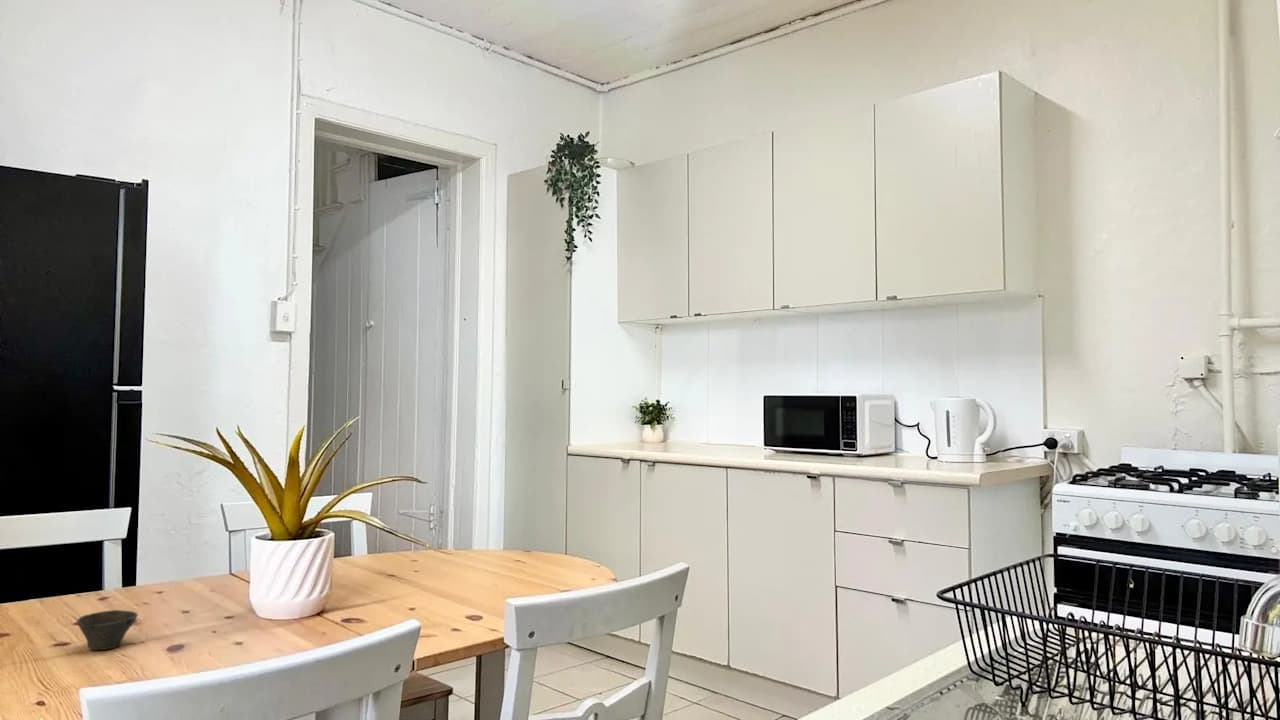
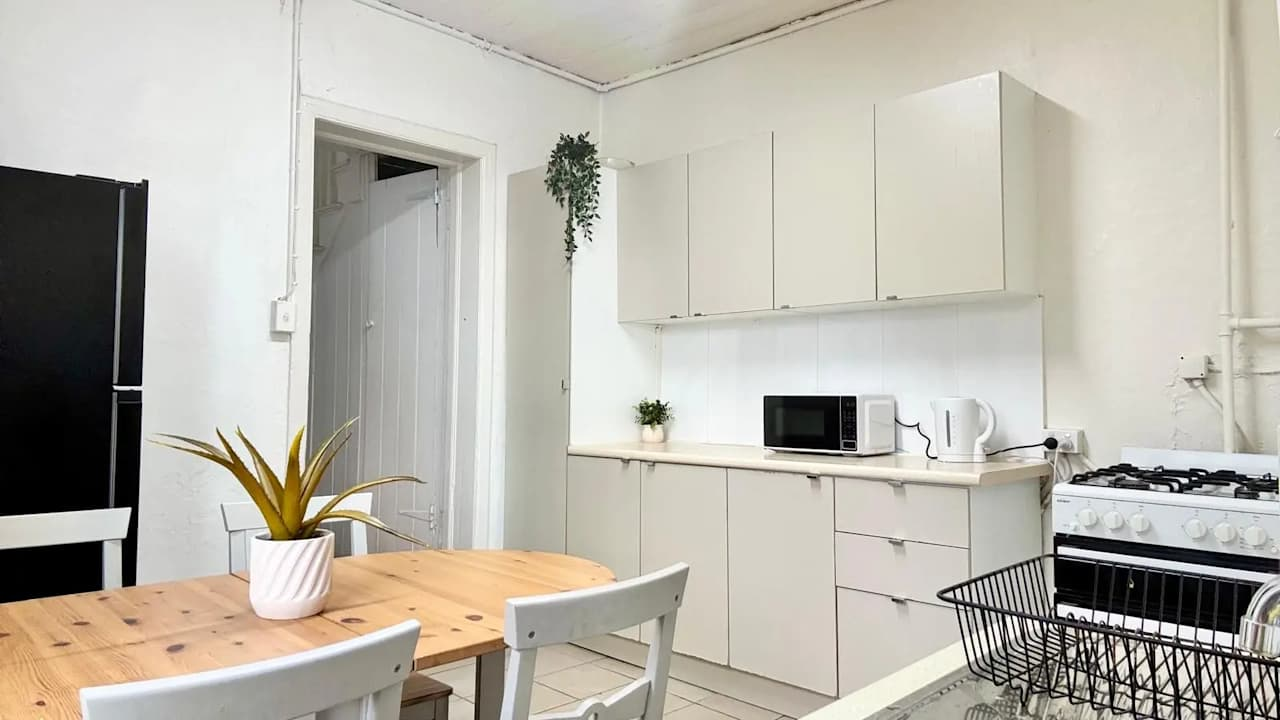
- cup [76,609,139,651]
